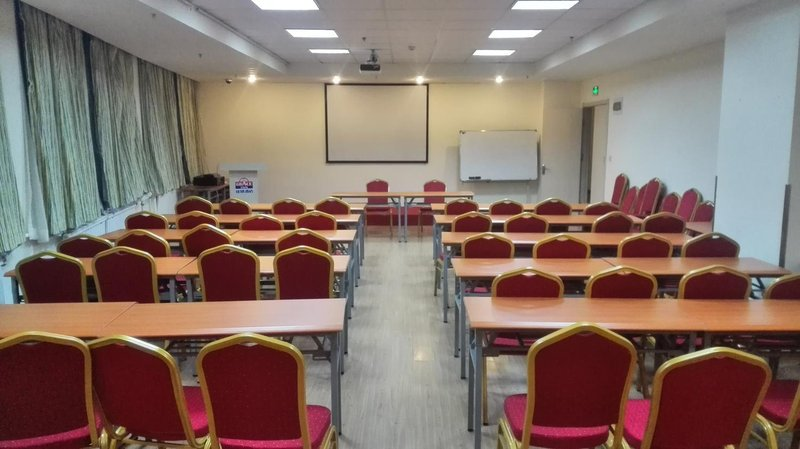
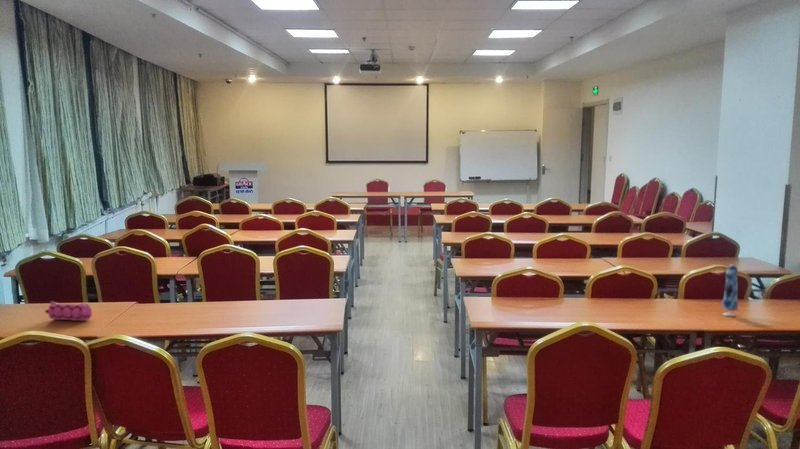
+ dress [721,263,739,317]
+ pencil case [44,300,93,322]
